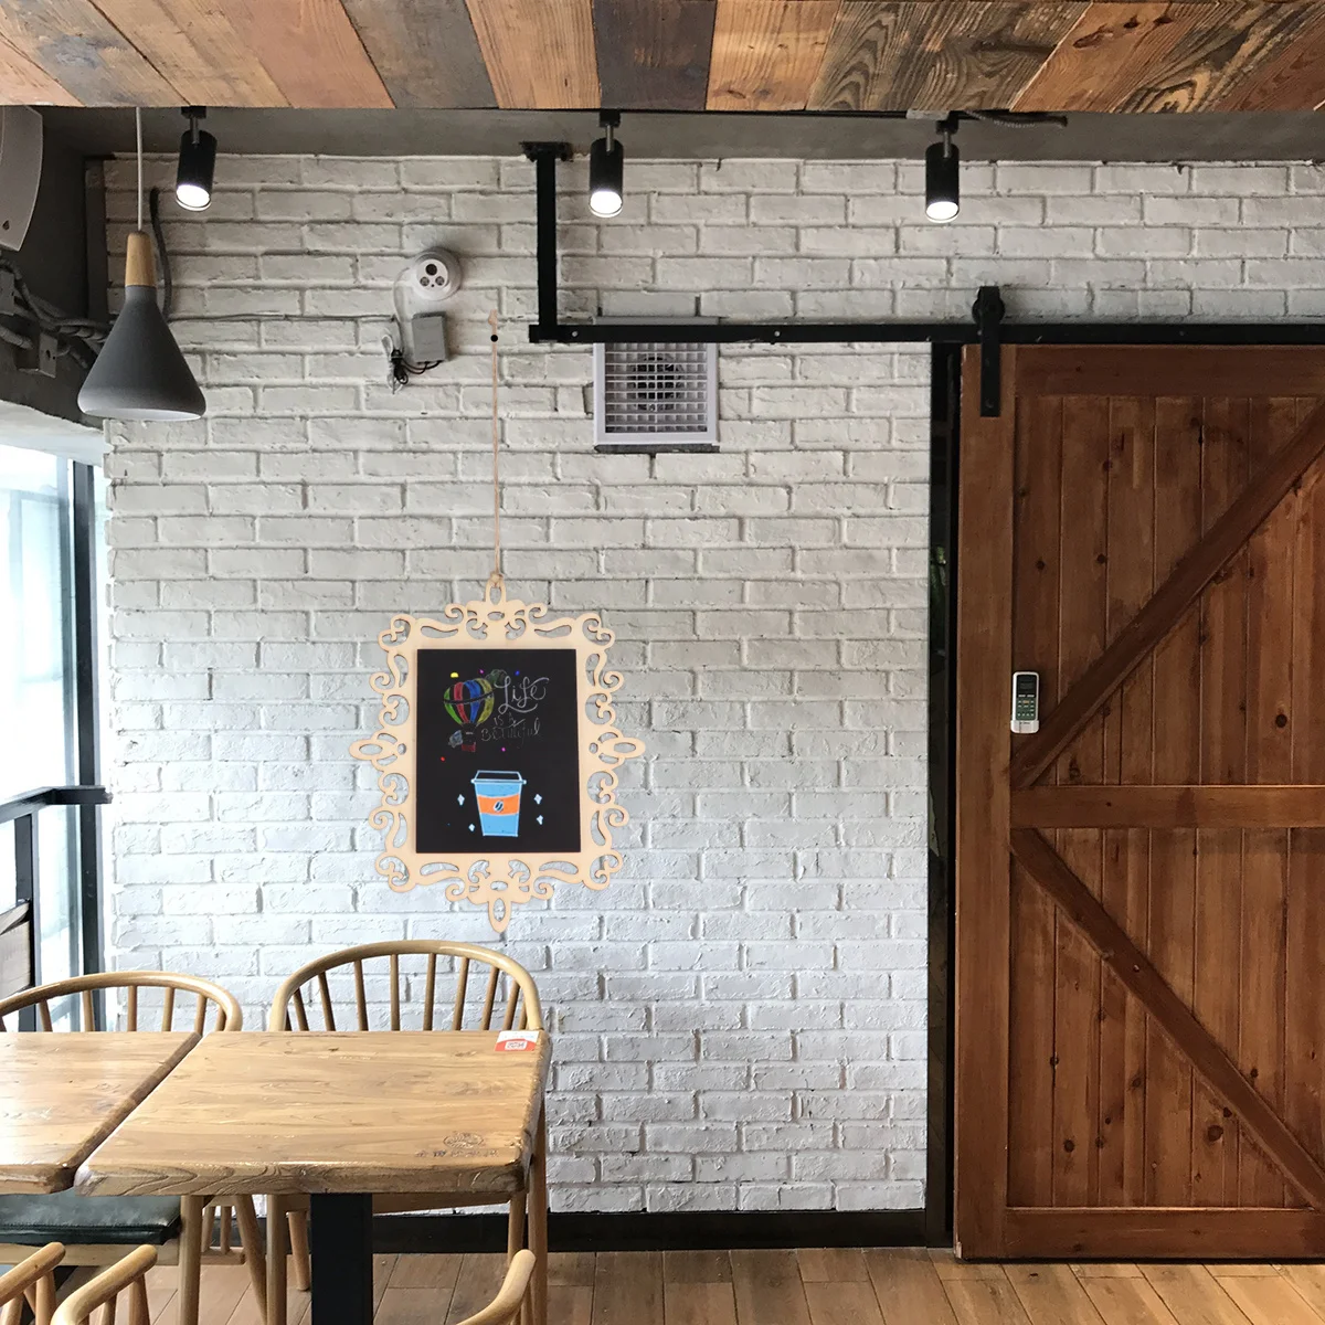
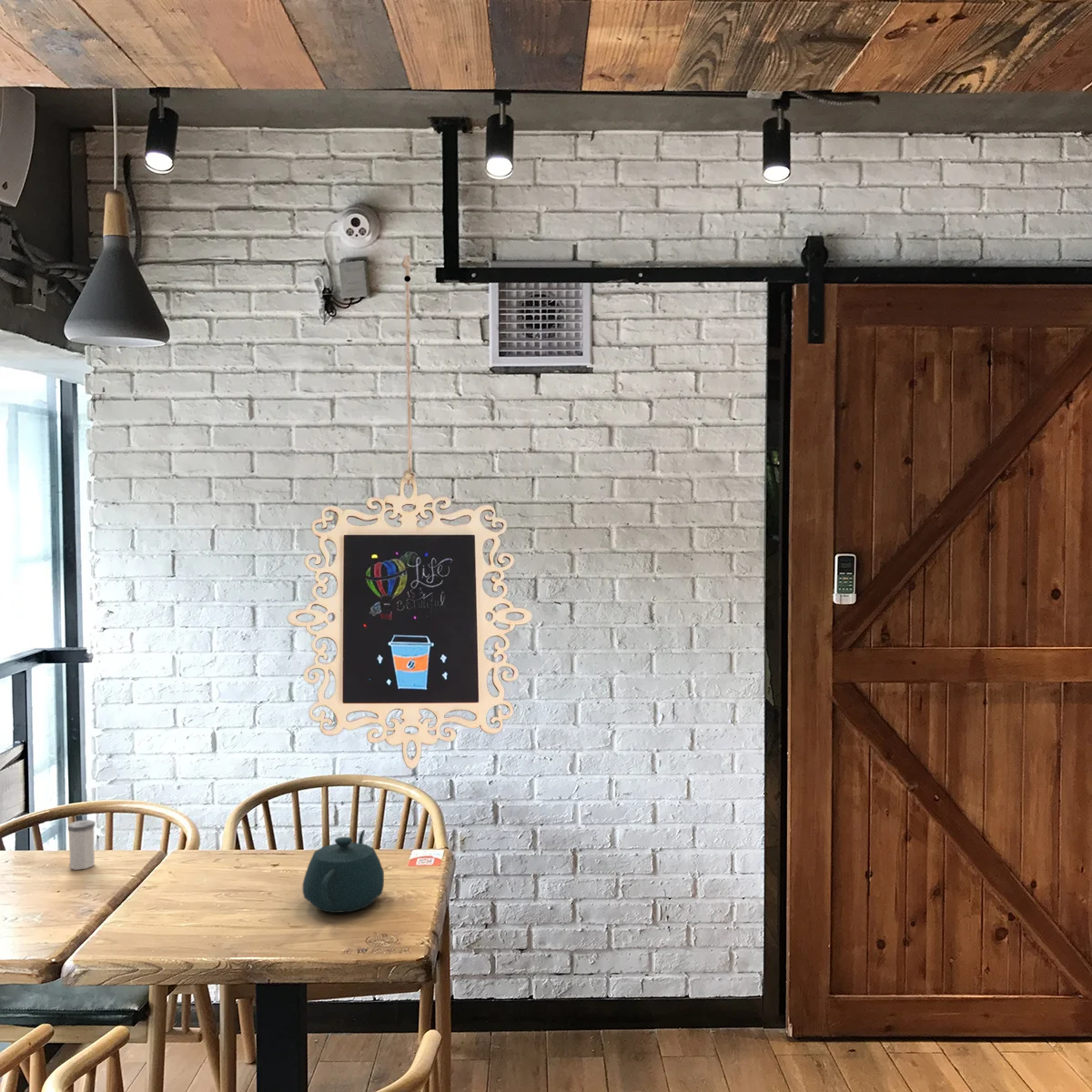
+ teapot [302,829,385,914]
+ salt shaker [67,819,96,871]
